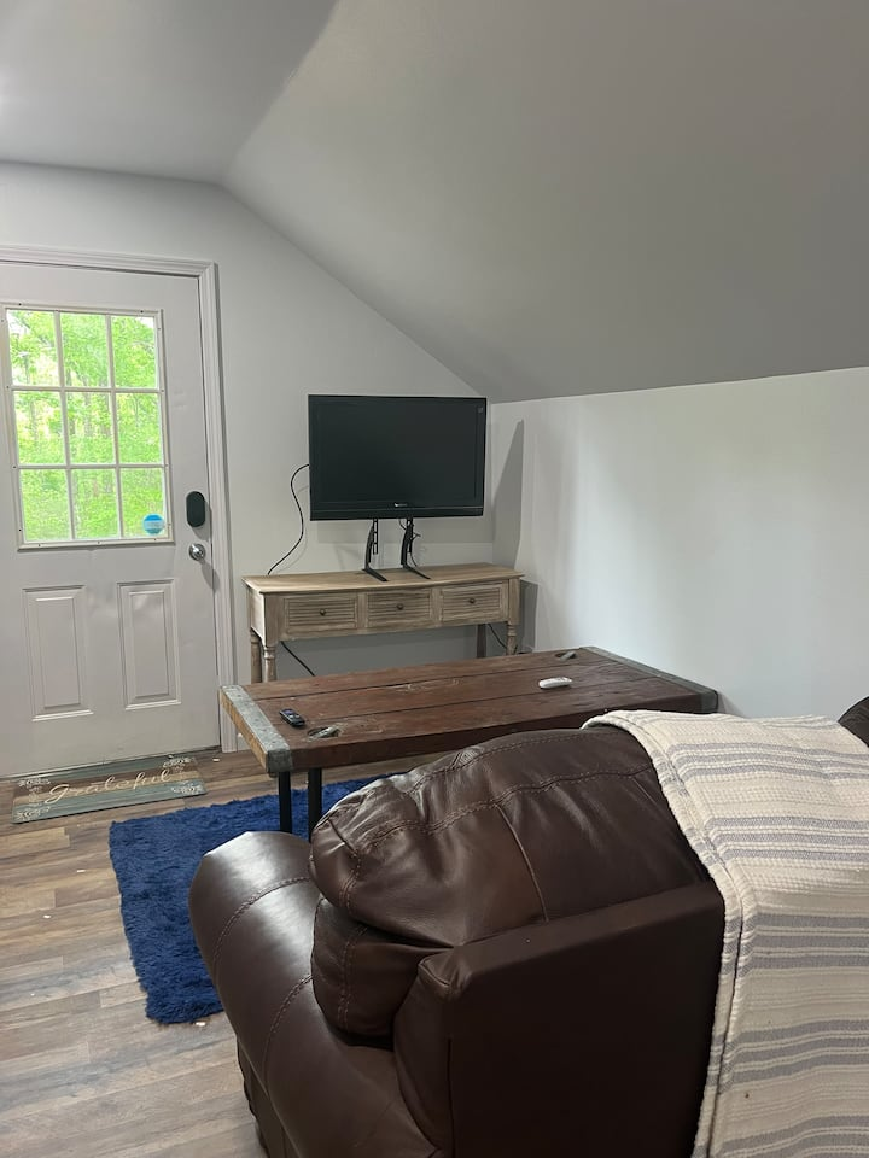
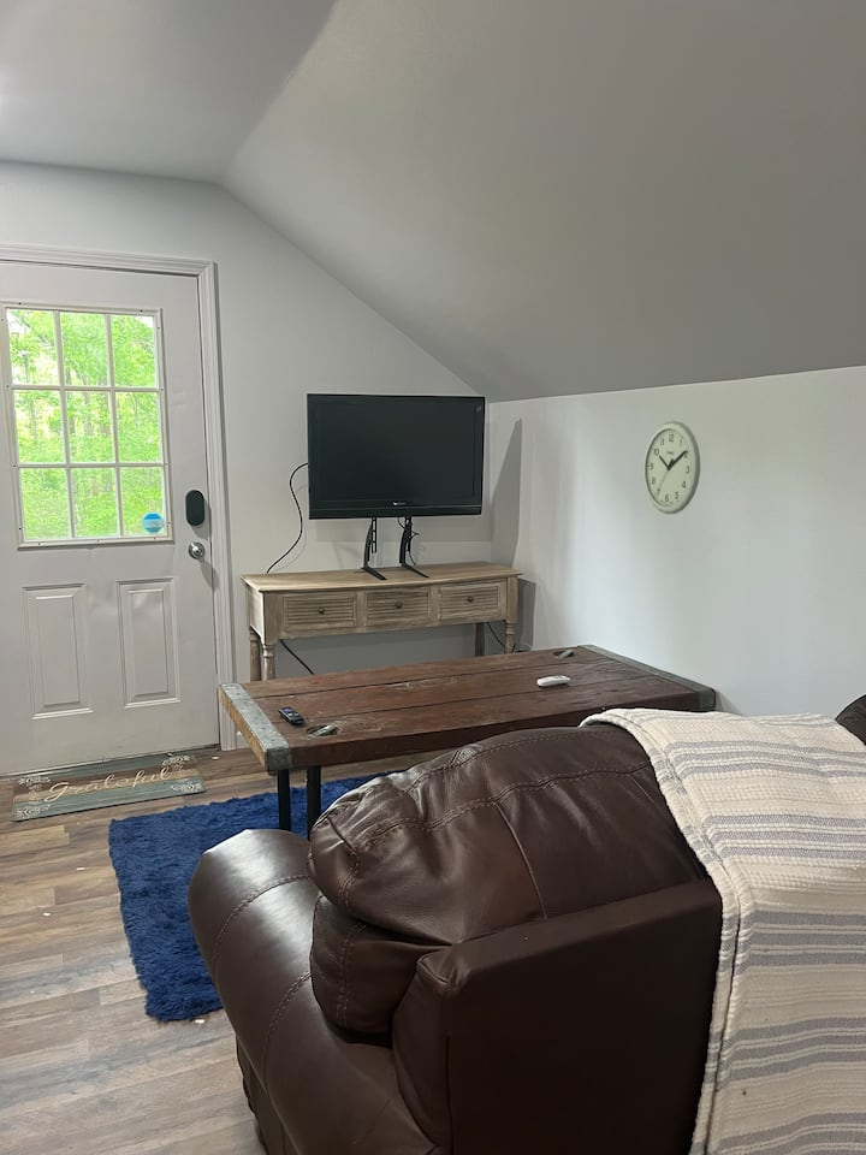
+ wall clock [642,420,701,515]
